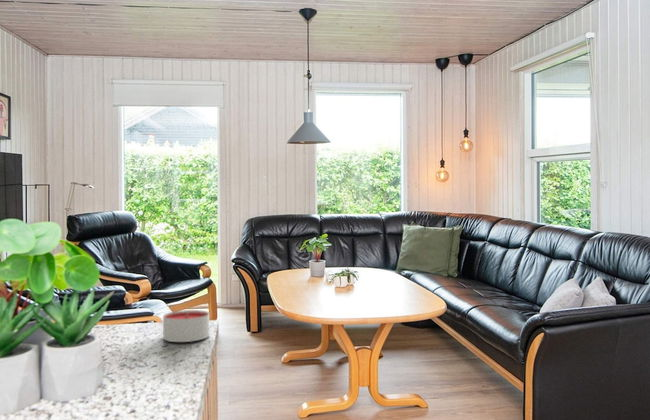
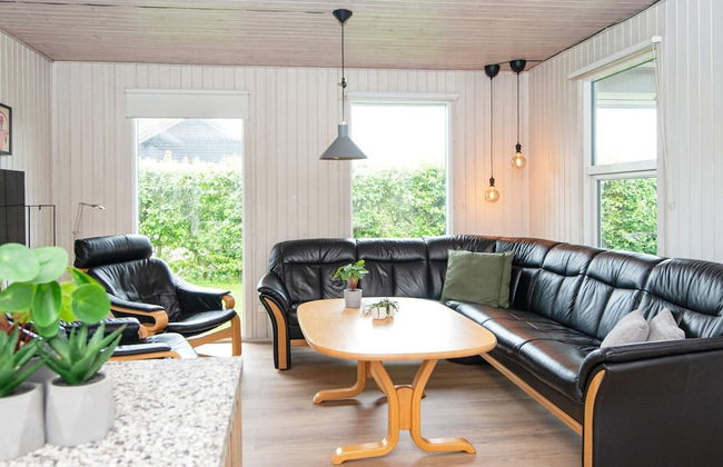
- candle [162,309,210,343]
